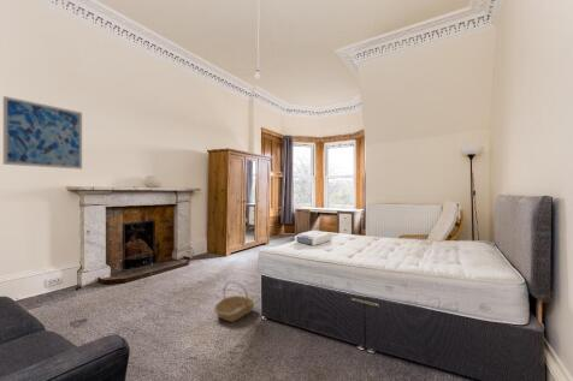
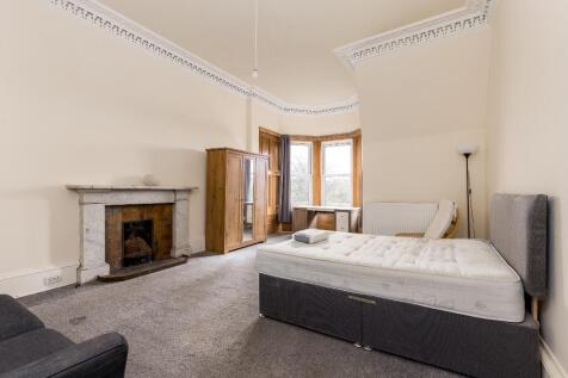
- basket [213,280,256,323]
- wall art [2,95,83,171]
